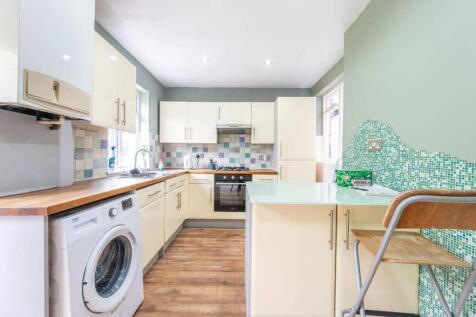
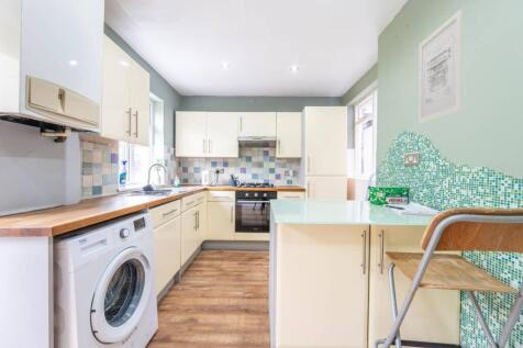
+ wall art [418,8,464,125]
